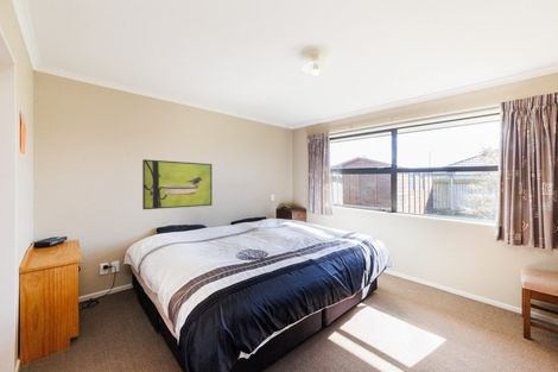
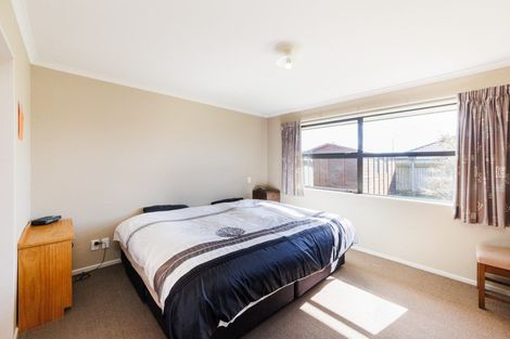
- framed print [141,158,213,210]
